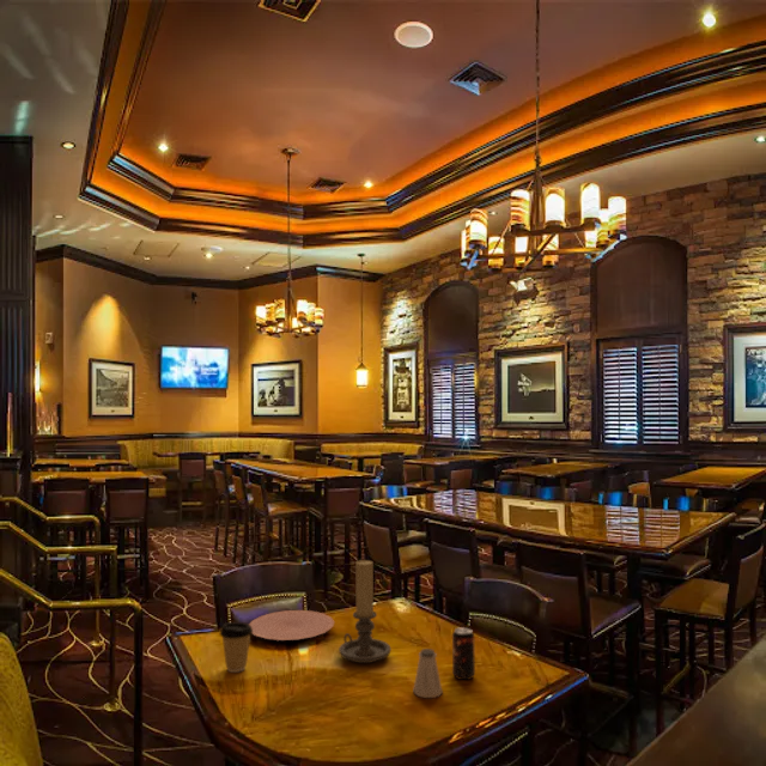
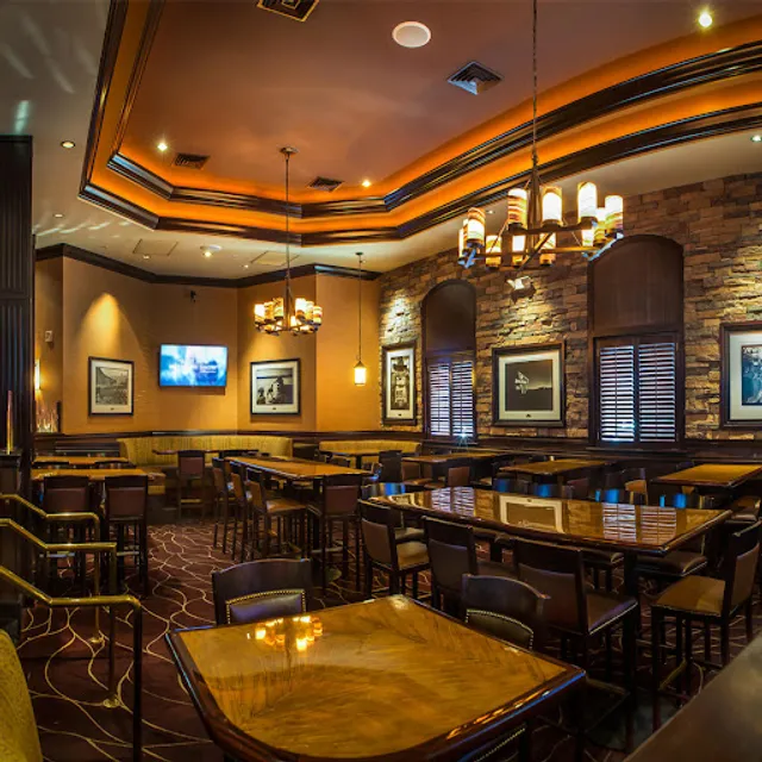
- beverage can [451,626,476,681]
- plate [249,609,335,642]
- candle holder [338,559,393,664]
- saltshaker [413,648,444,699]
- coffee cup [219,621,253,674]
